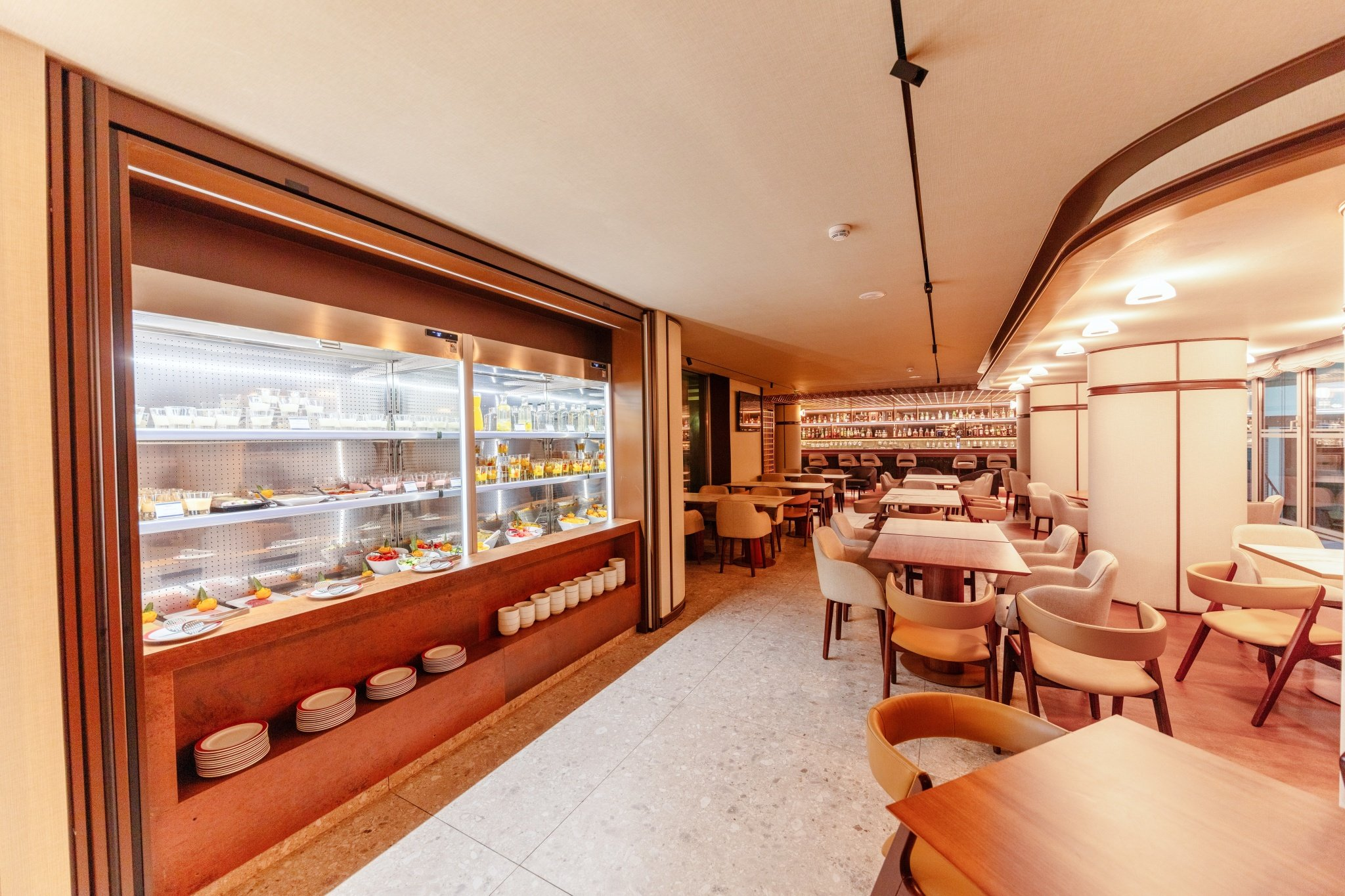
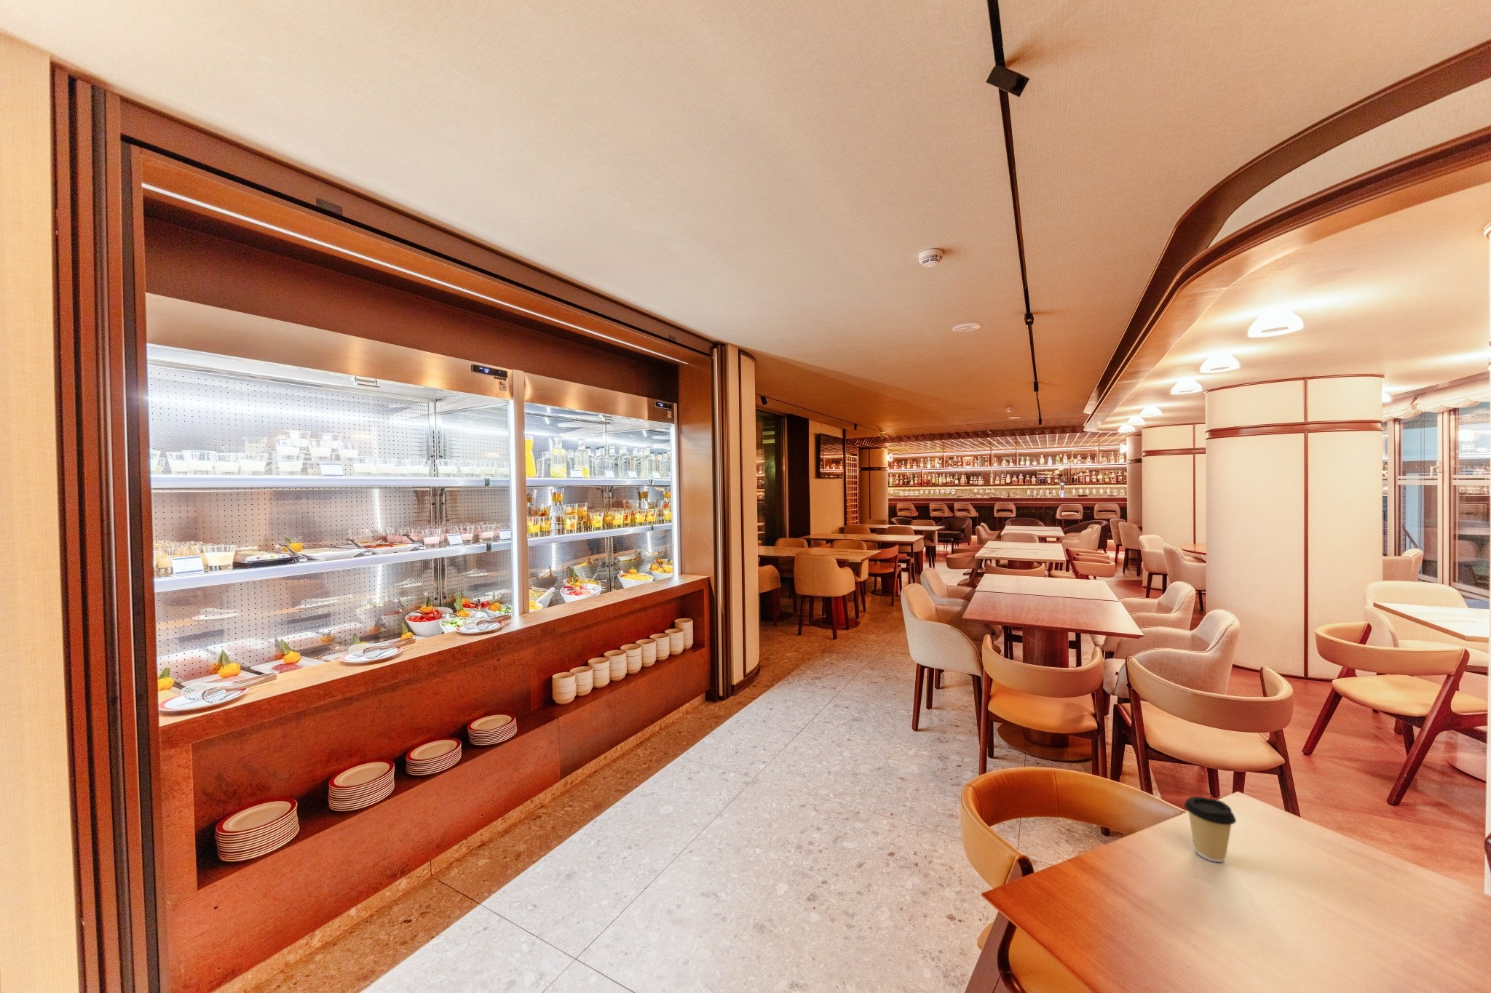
+ coffee cup [1184,796,1237,863]
